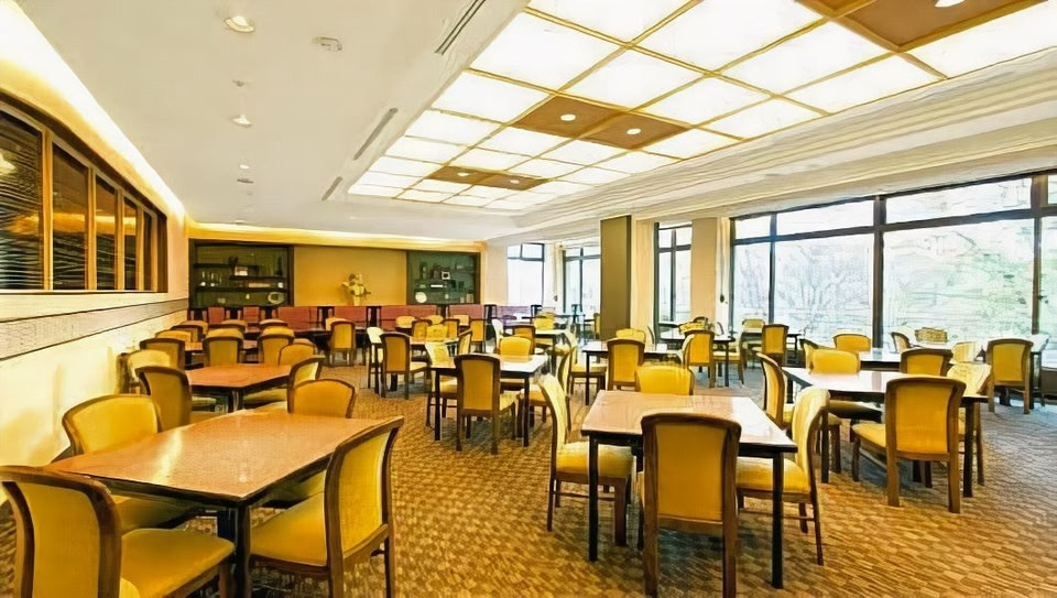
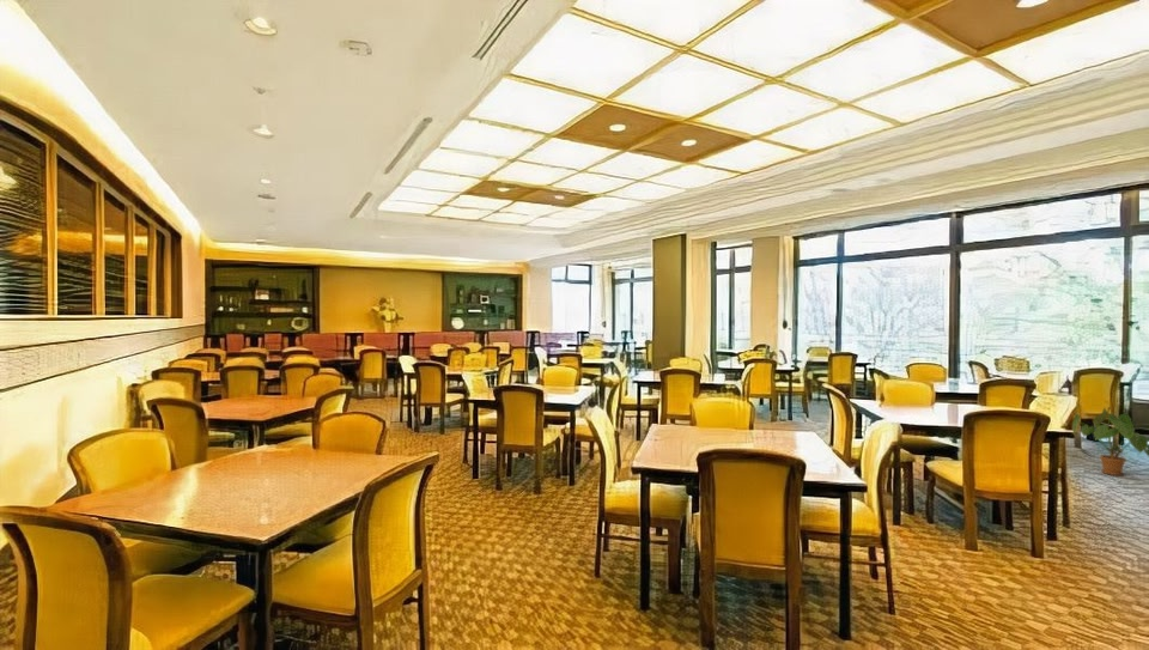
+ house plant [1071,406,1149,476]
